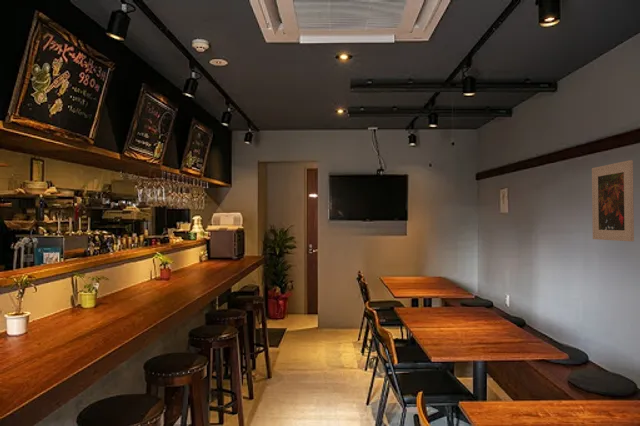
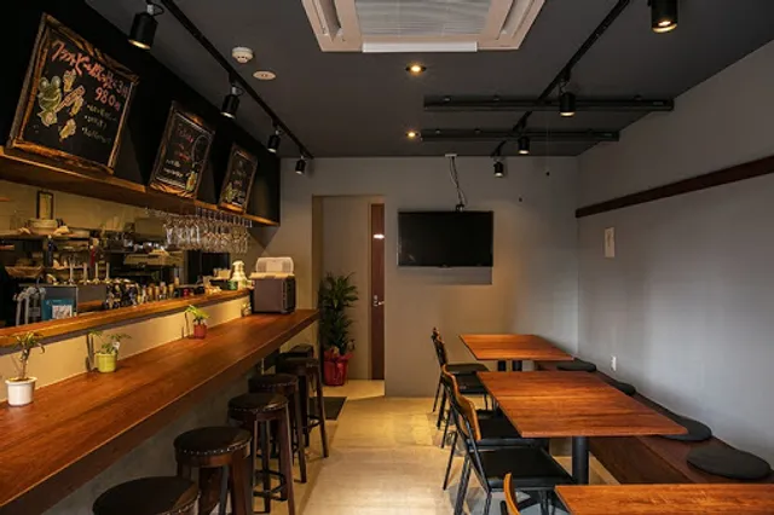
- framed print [591,159,635,242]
